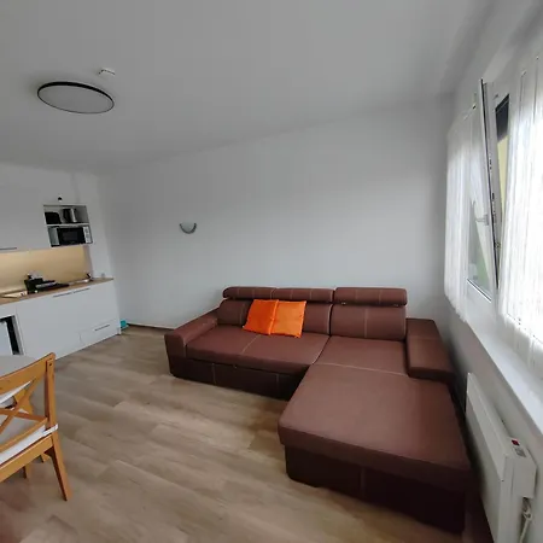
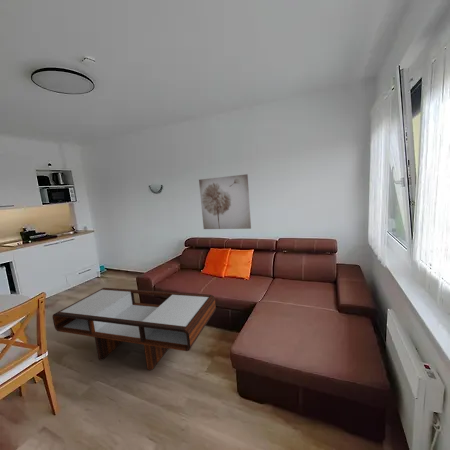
+ coffee table [52,287,217,371]
+ wall art [198,173,252,230]
